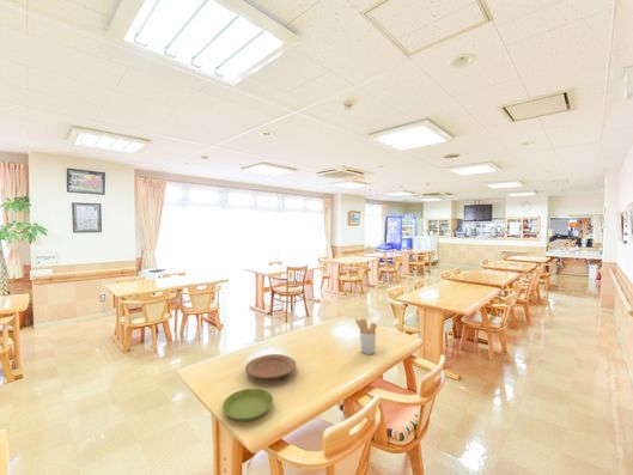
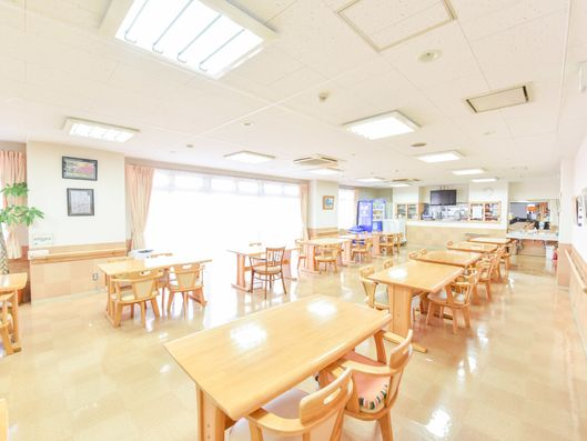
- plate [244,353,297,380]
- saucer [221,388,274,422]
- utensil holder [354,318,378,355]
